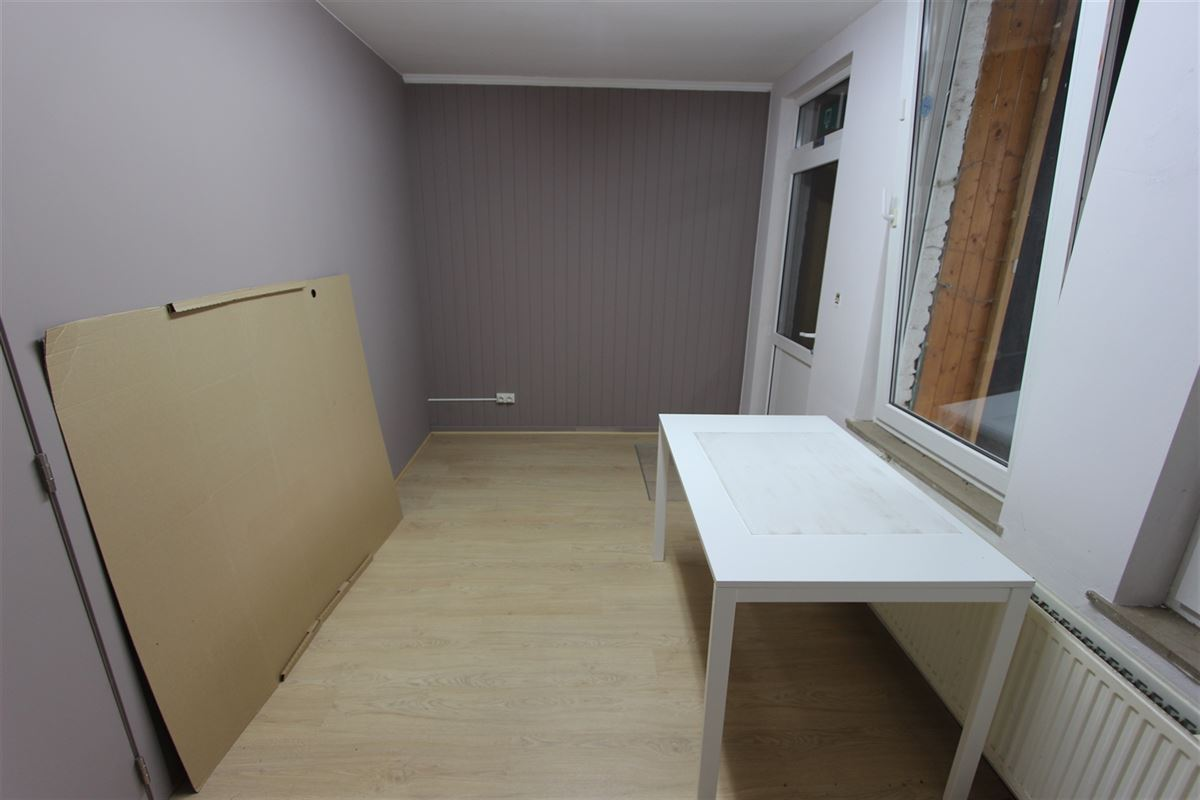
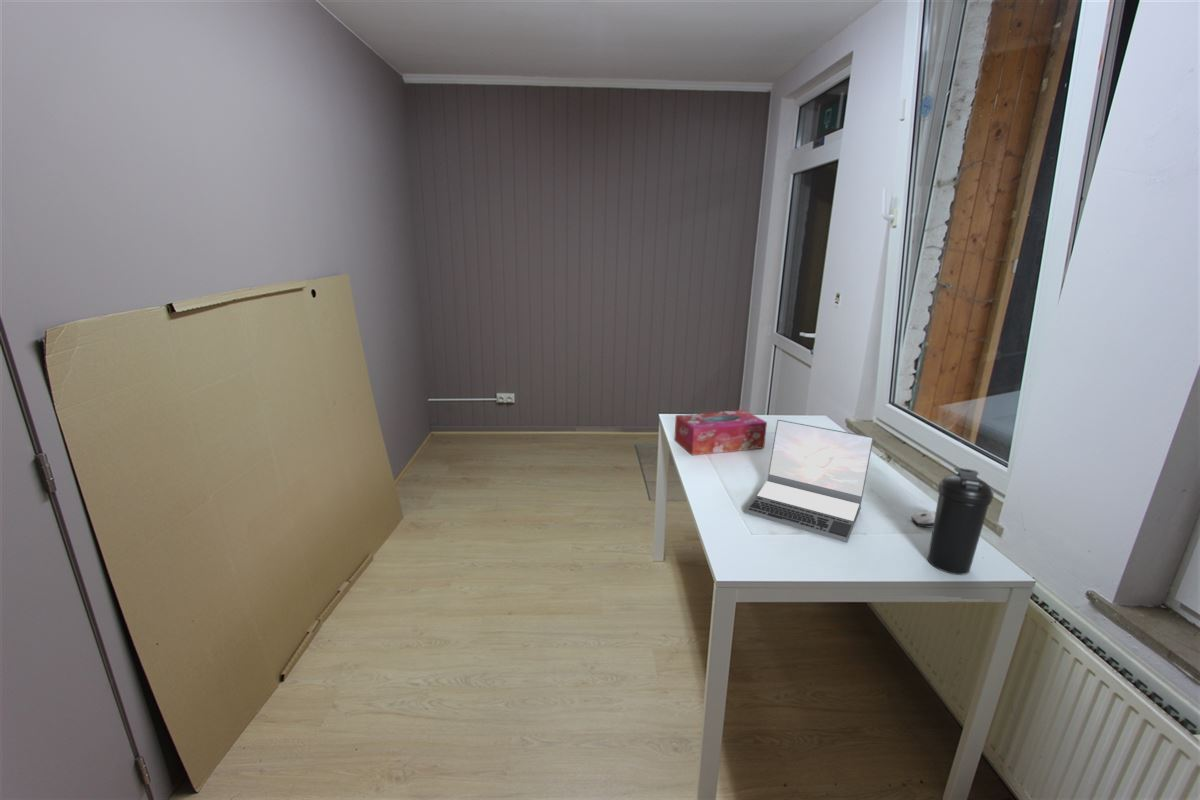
+ laptop [743,419,875,543]
+ tissue box [673,409,768,456]
+ computer mouse [910,510,936,528]
+ water bottle [927,467,994,576]
